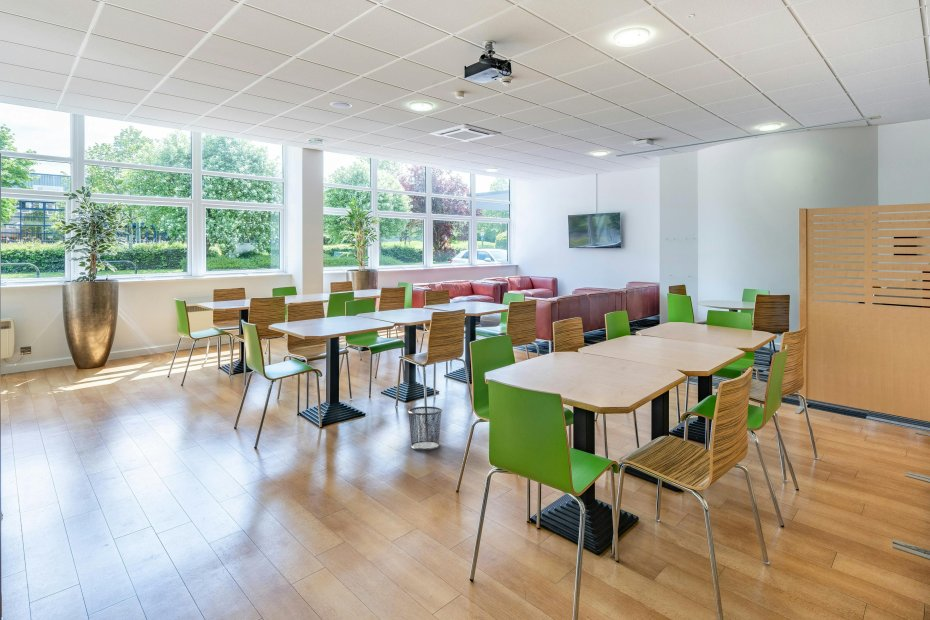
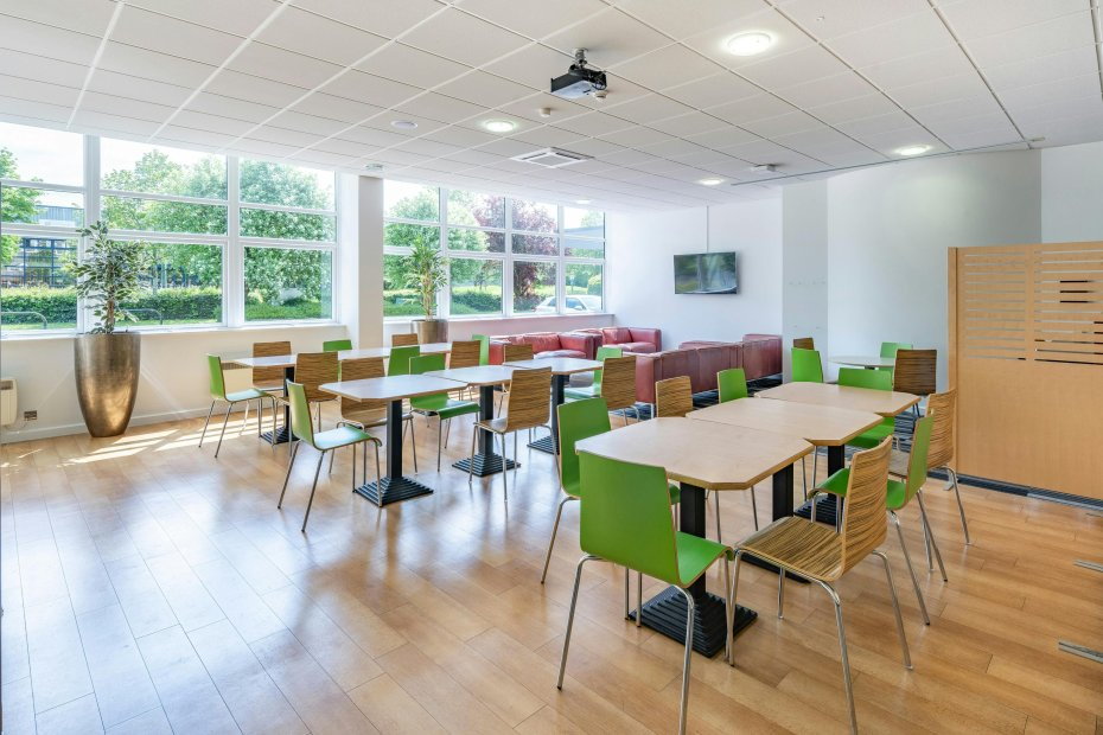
- waste bin [407,406,443,451]
